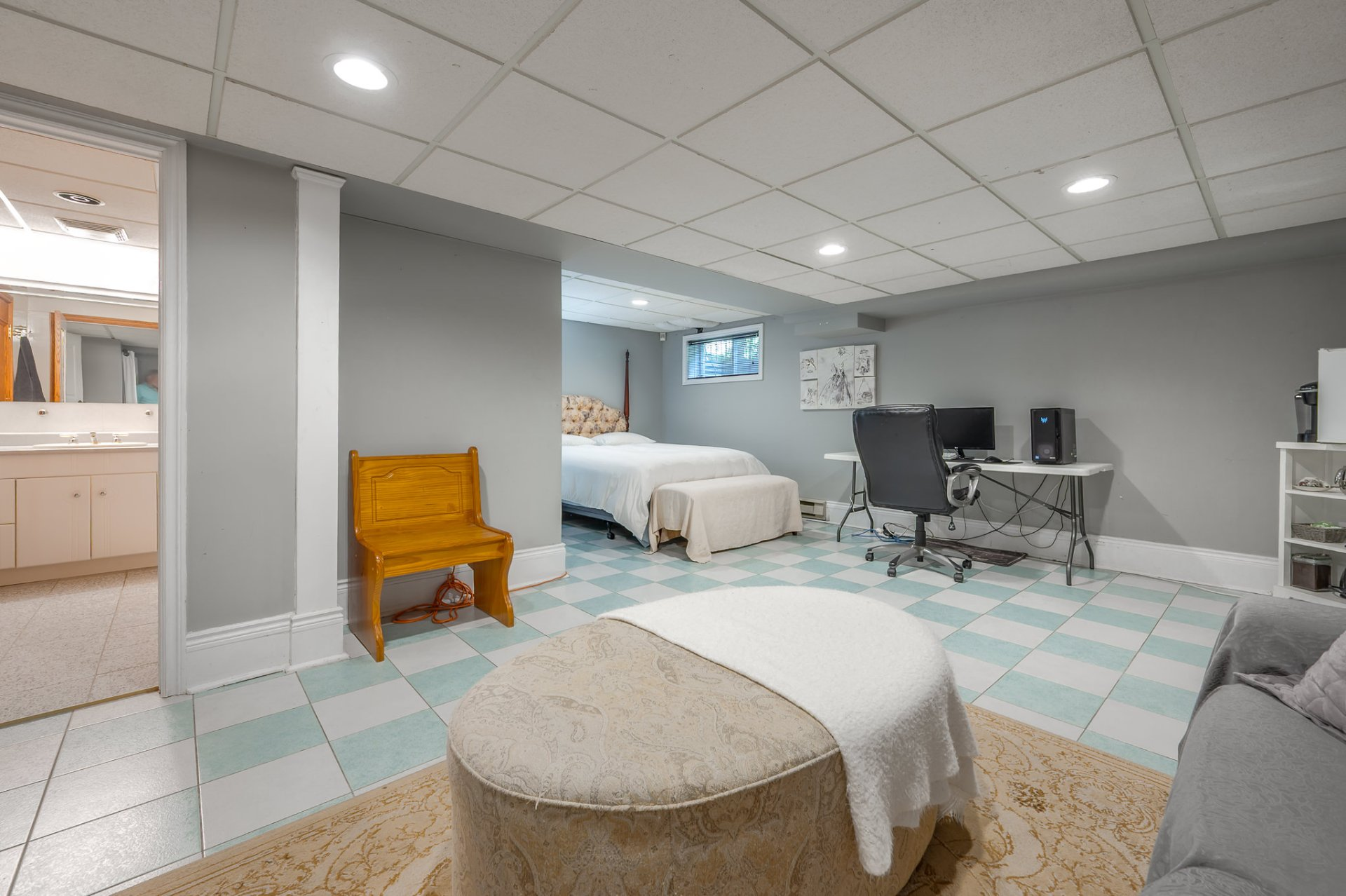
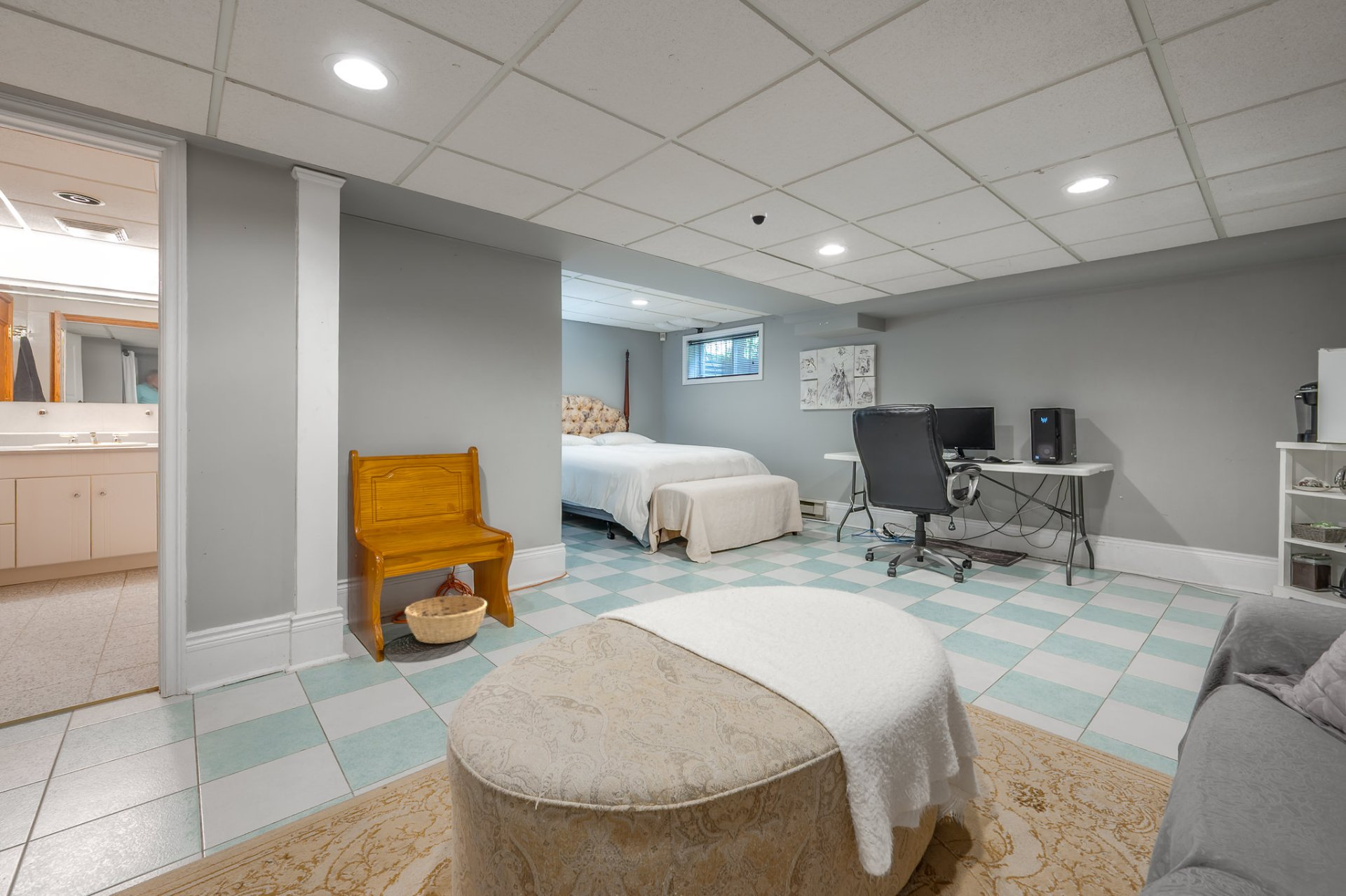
+ dome security camera [750,211,768,226]
+ basket [404,595,488,644]
